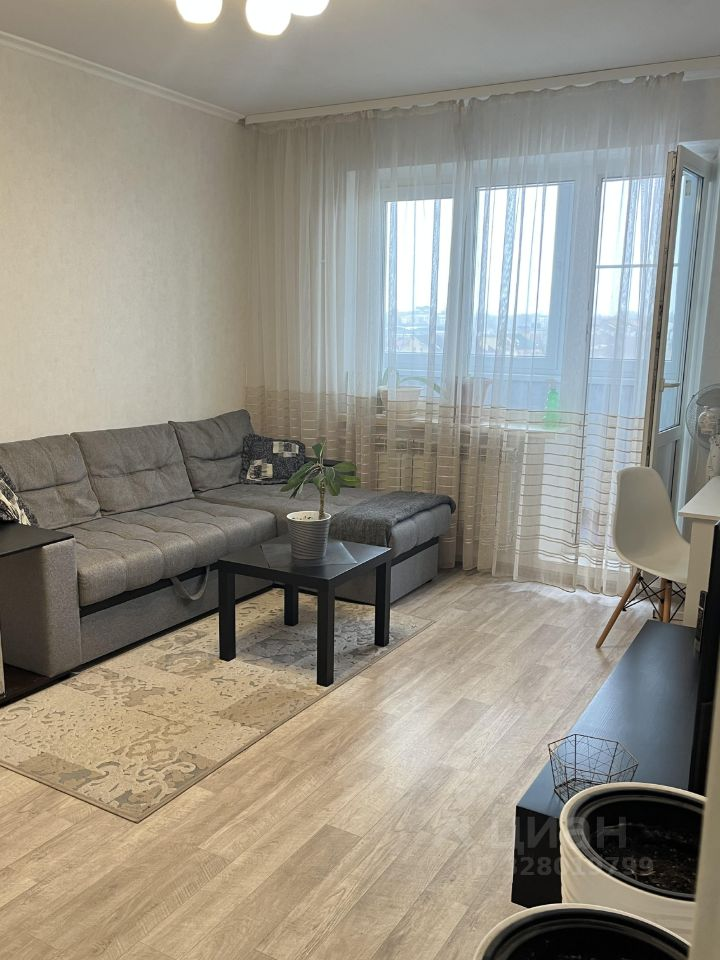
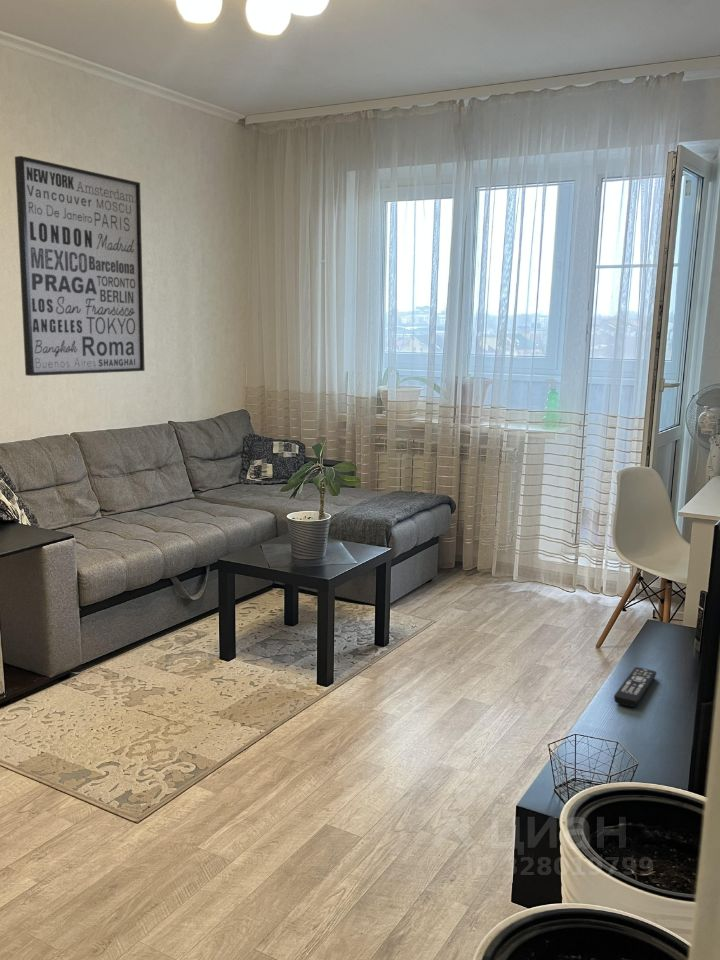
+ remote control [613,666,658,708]
+ wall art [14,155,146,377]
